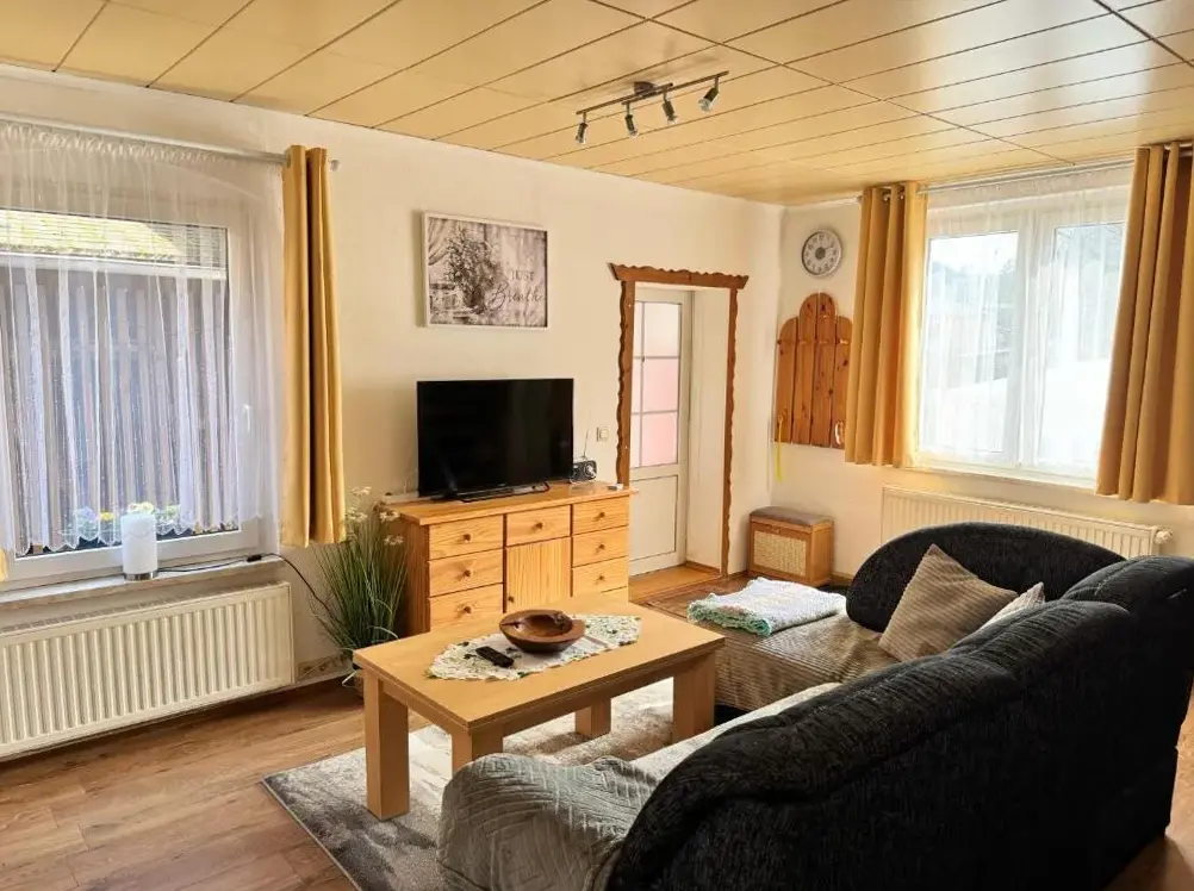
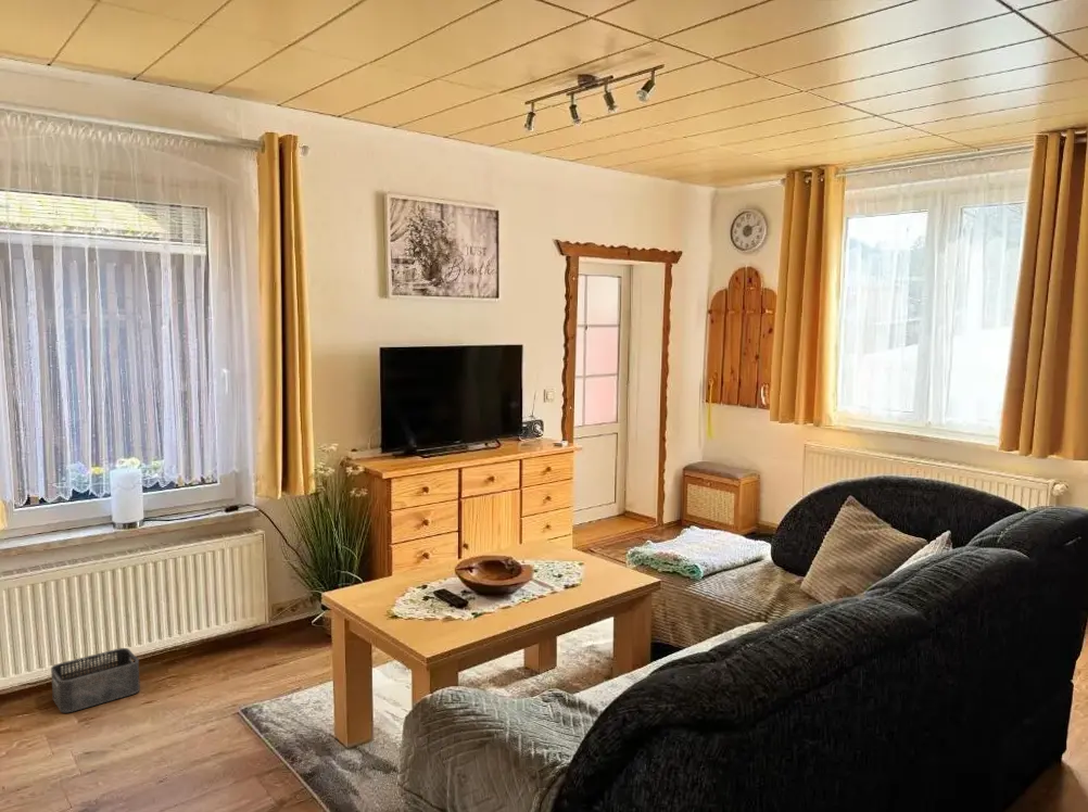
+ storage bin [50,647,141,713]
